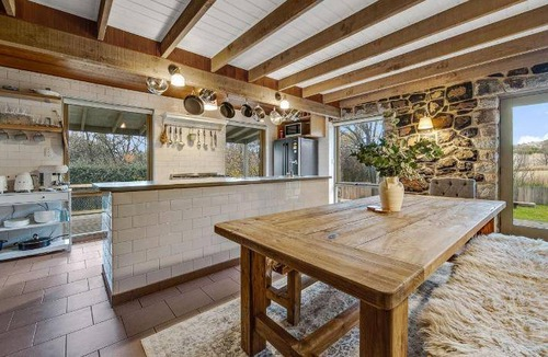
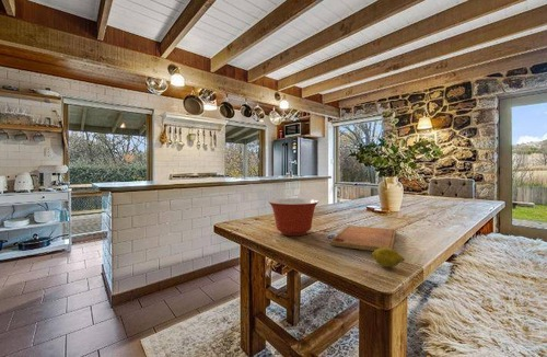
+ cutting board [329,224,397,252]
+ fruit [371,247,406,268]
+ mixing bowl [267,197,319,237]
